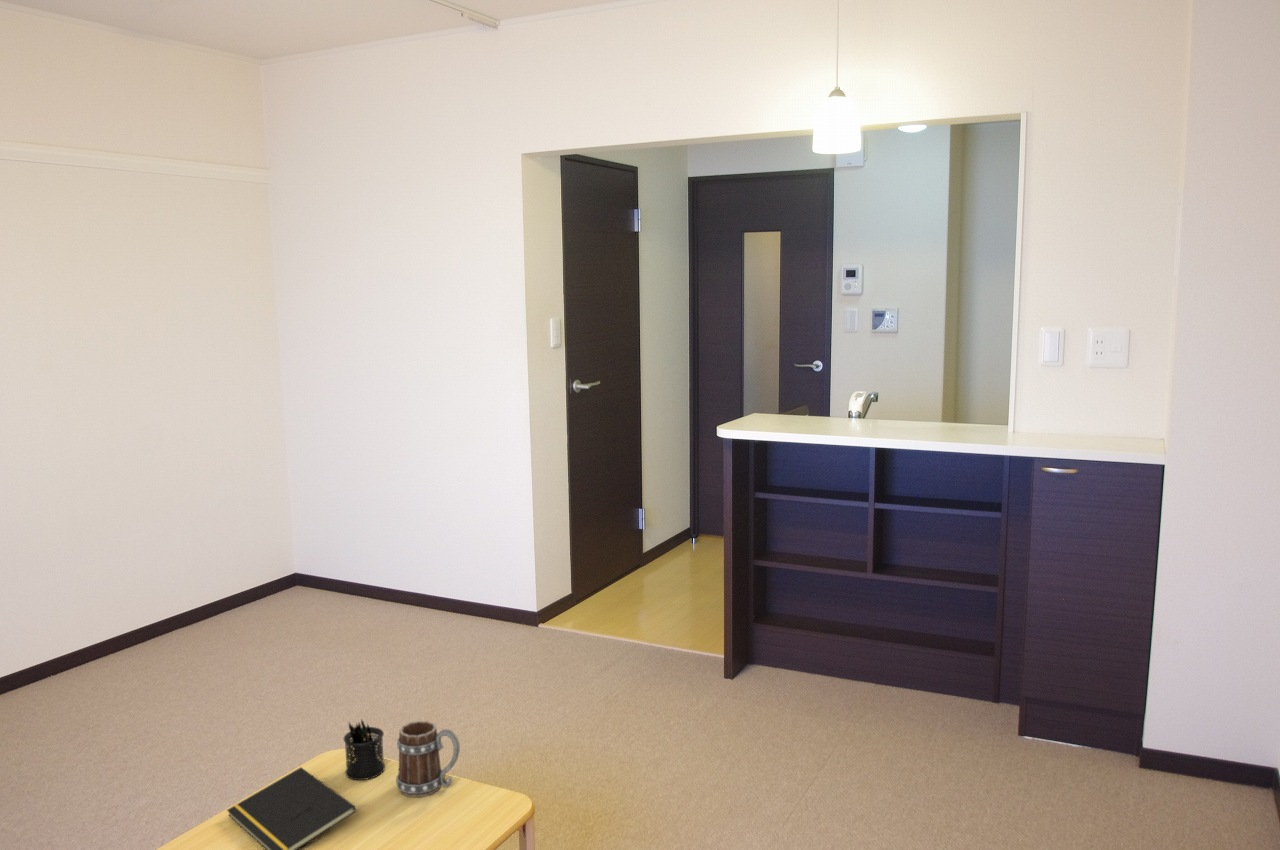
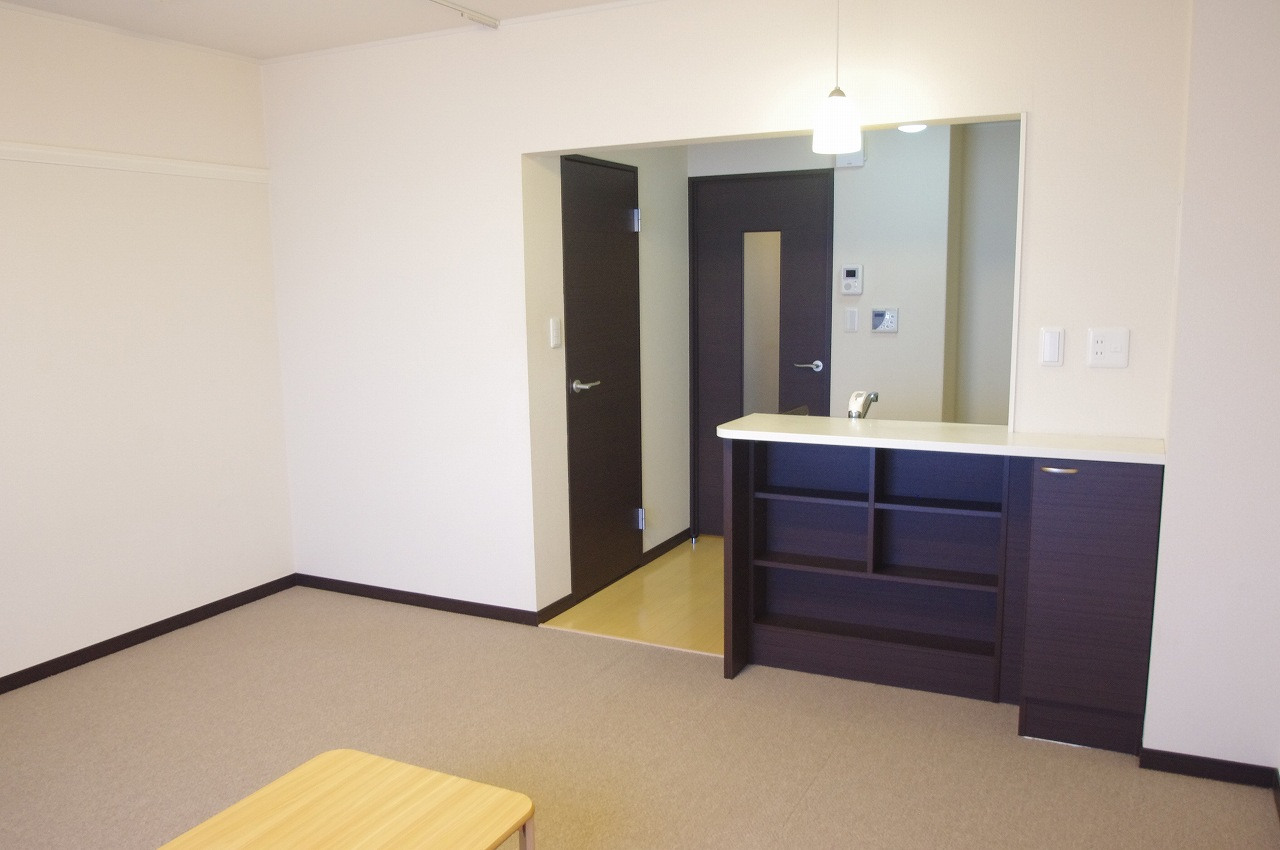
- notepad [226,766,357,850]
- mug [395,720,461,798]
- pen holder [343,718,386,781]
